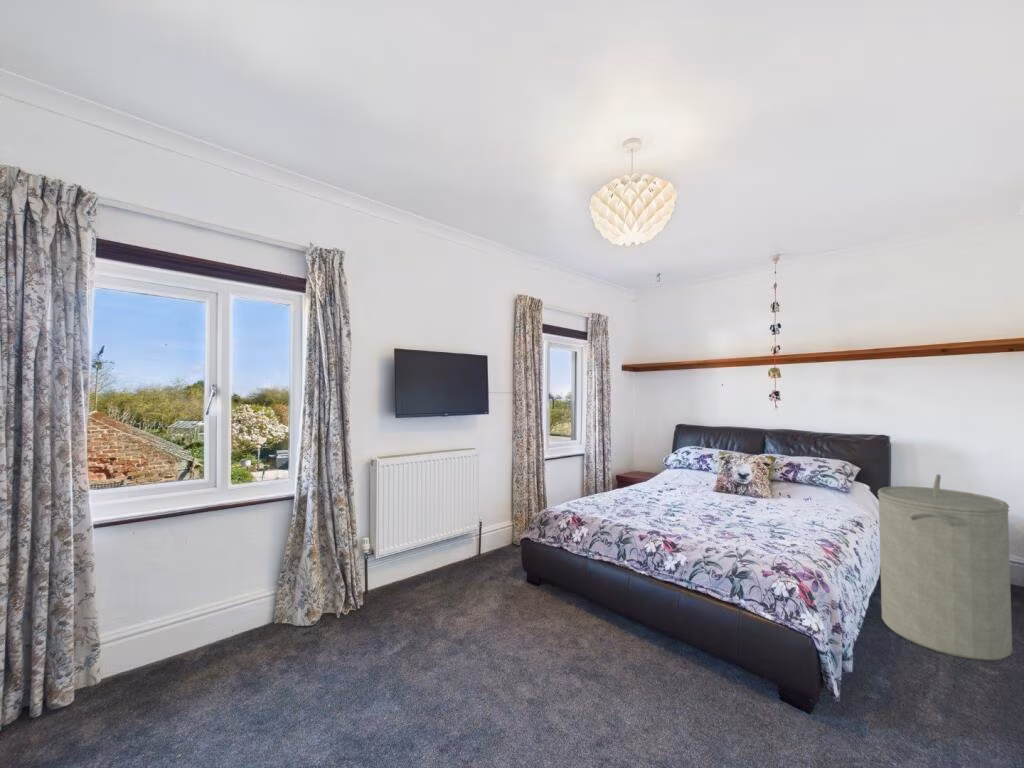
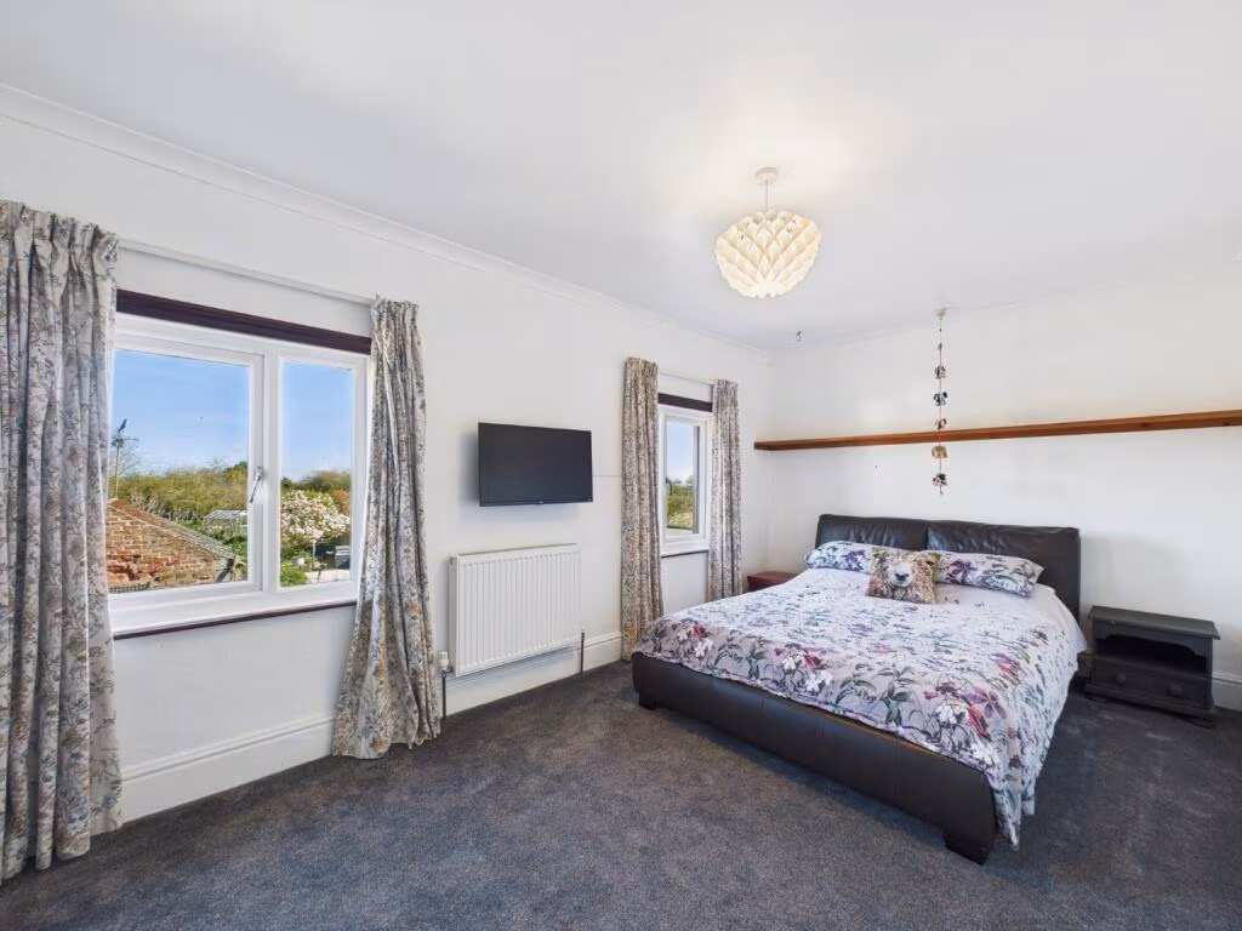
- laundry hamper [877,473,1013,661]
